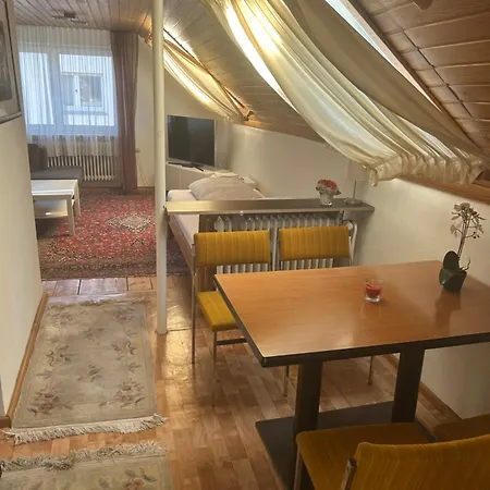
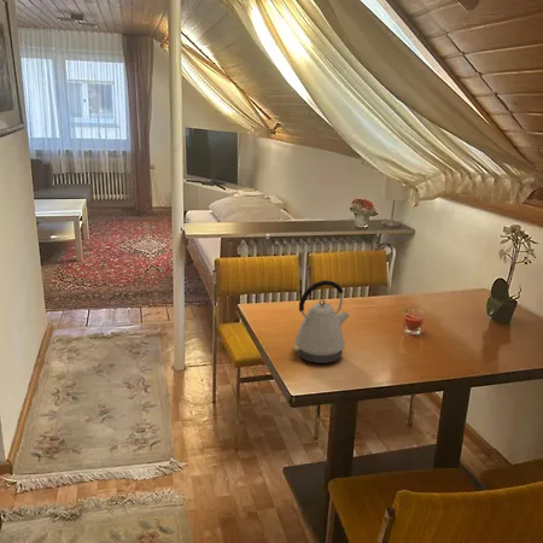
+ kettle [292,279,351,364]
